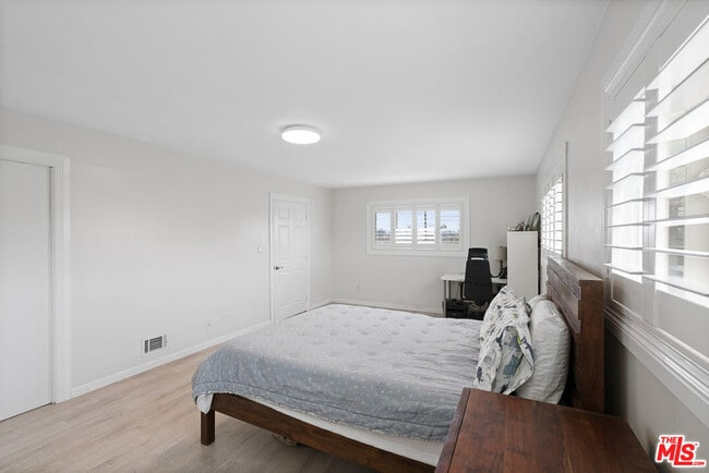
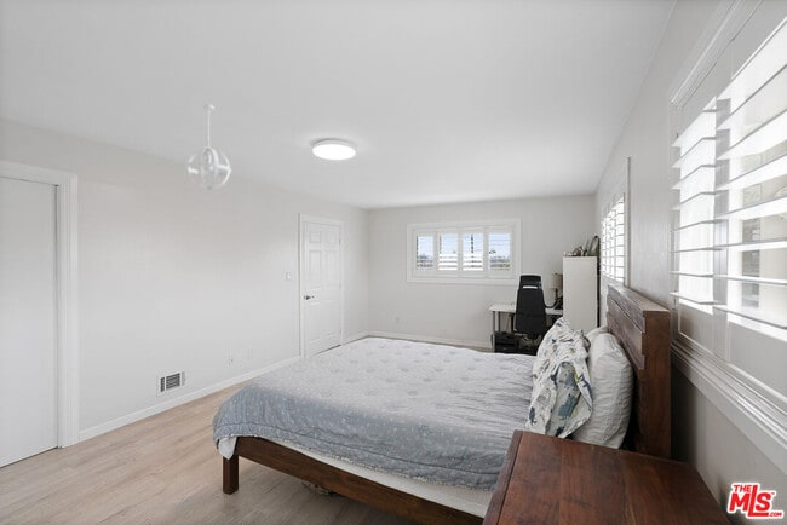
+ pendant light [184,103,232,191]
